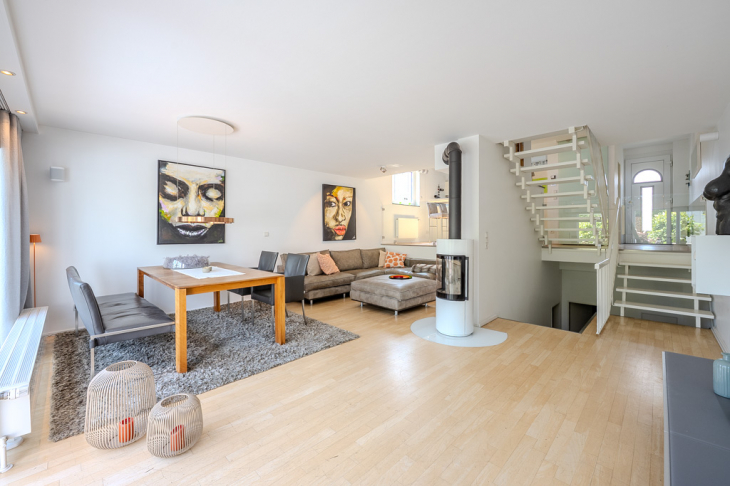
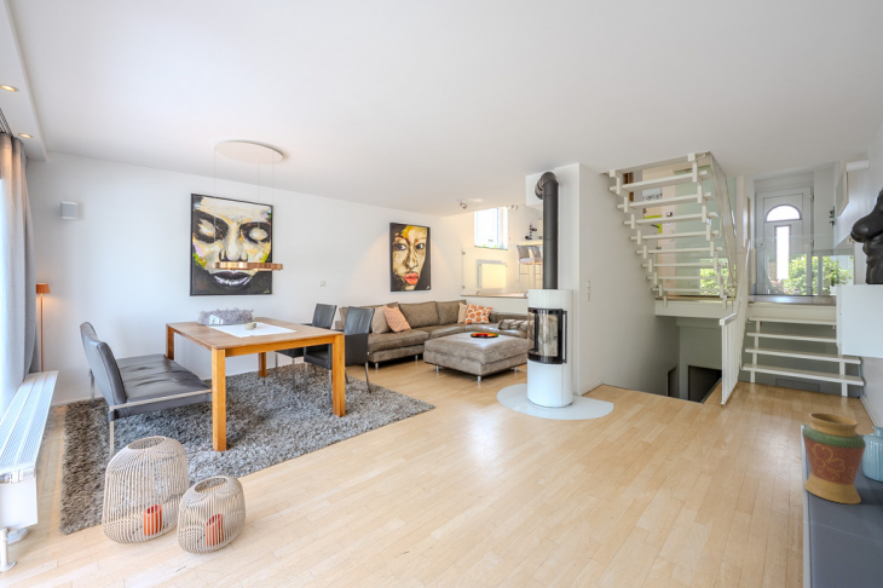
+ decorative vase [801,411,867,506]
